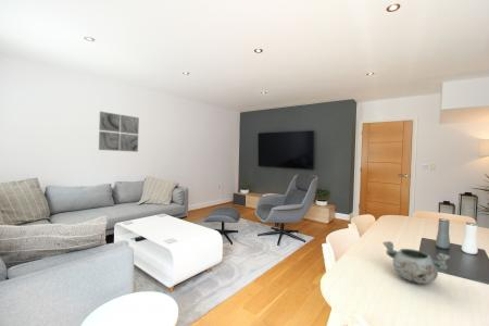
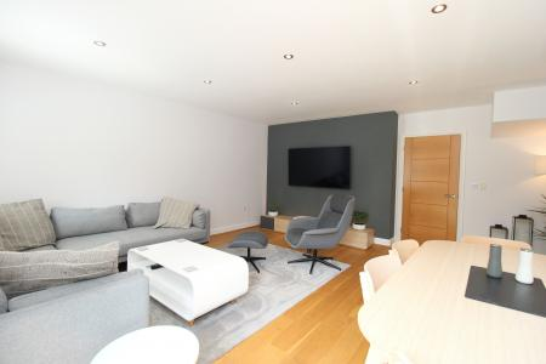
- wall art [98,111,140,153]
- decorative bowl [381,240,451,285]
